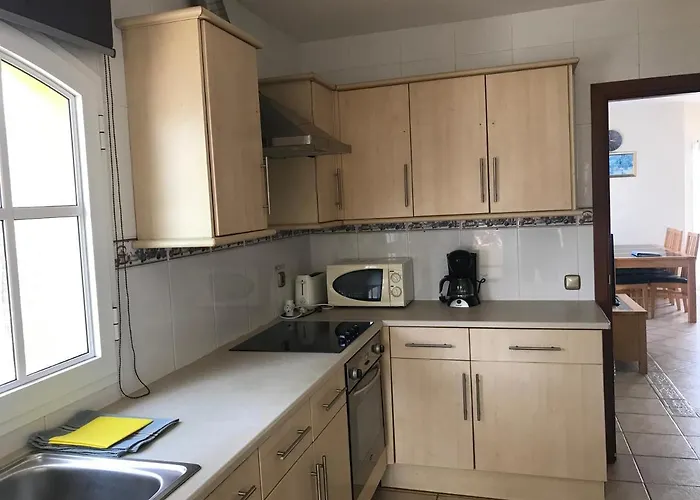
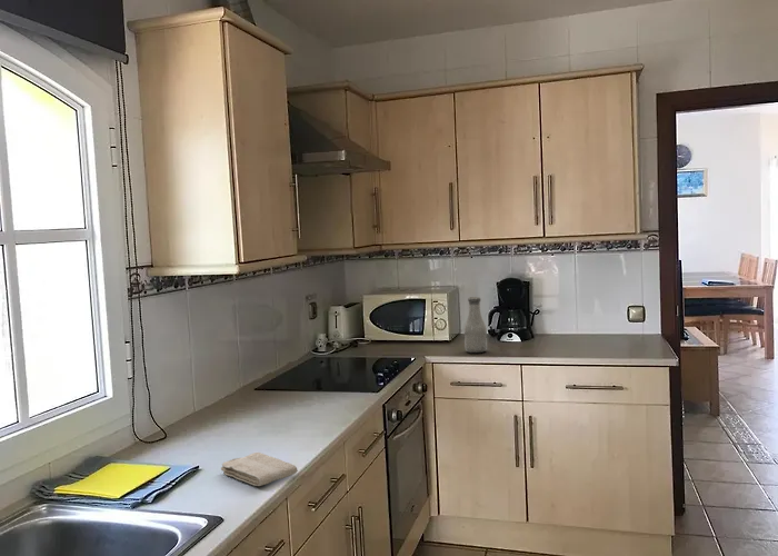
+ washcloth [220,451,299,487]
+ bottle [463,296,488,354]
